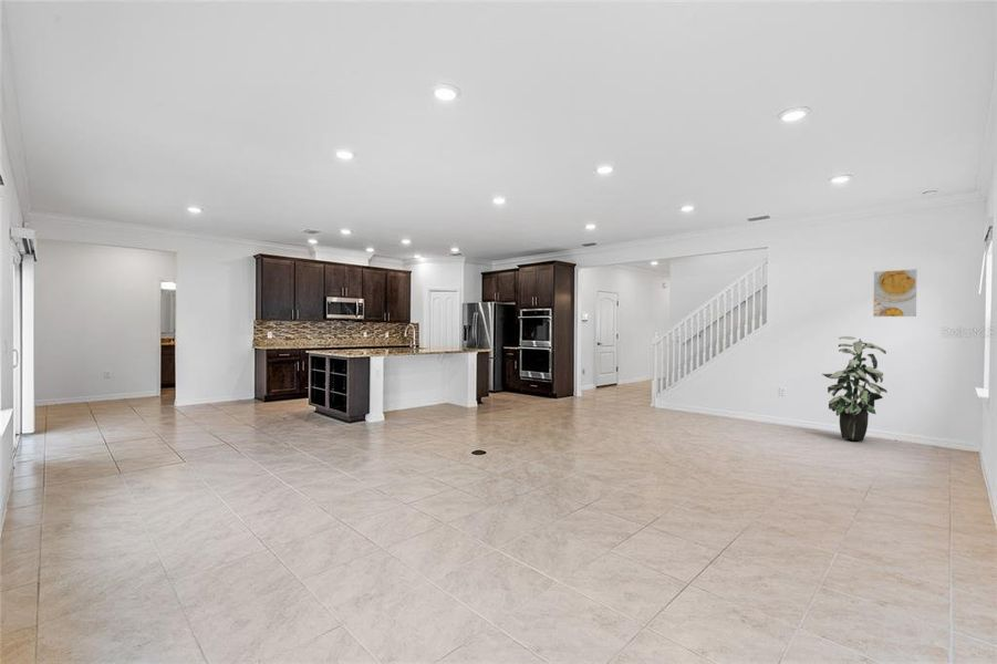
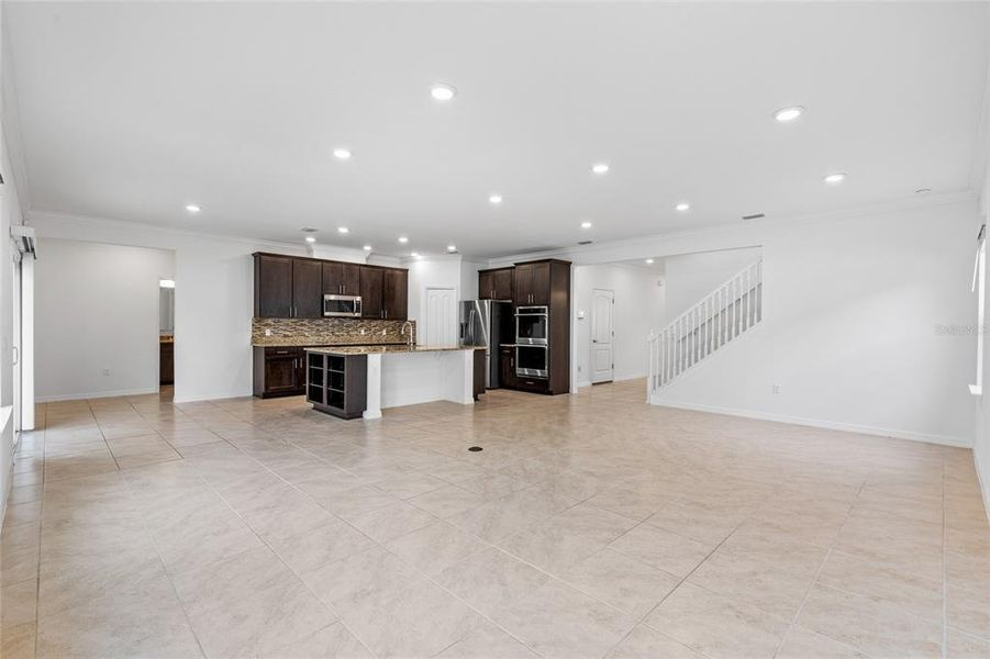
- indoor plant [821,335,889,442]
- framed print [872,268,918,318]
